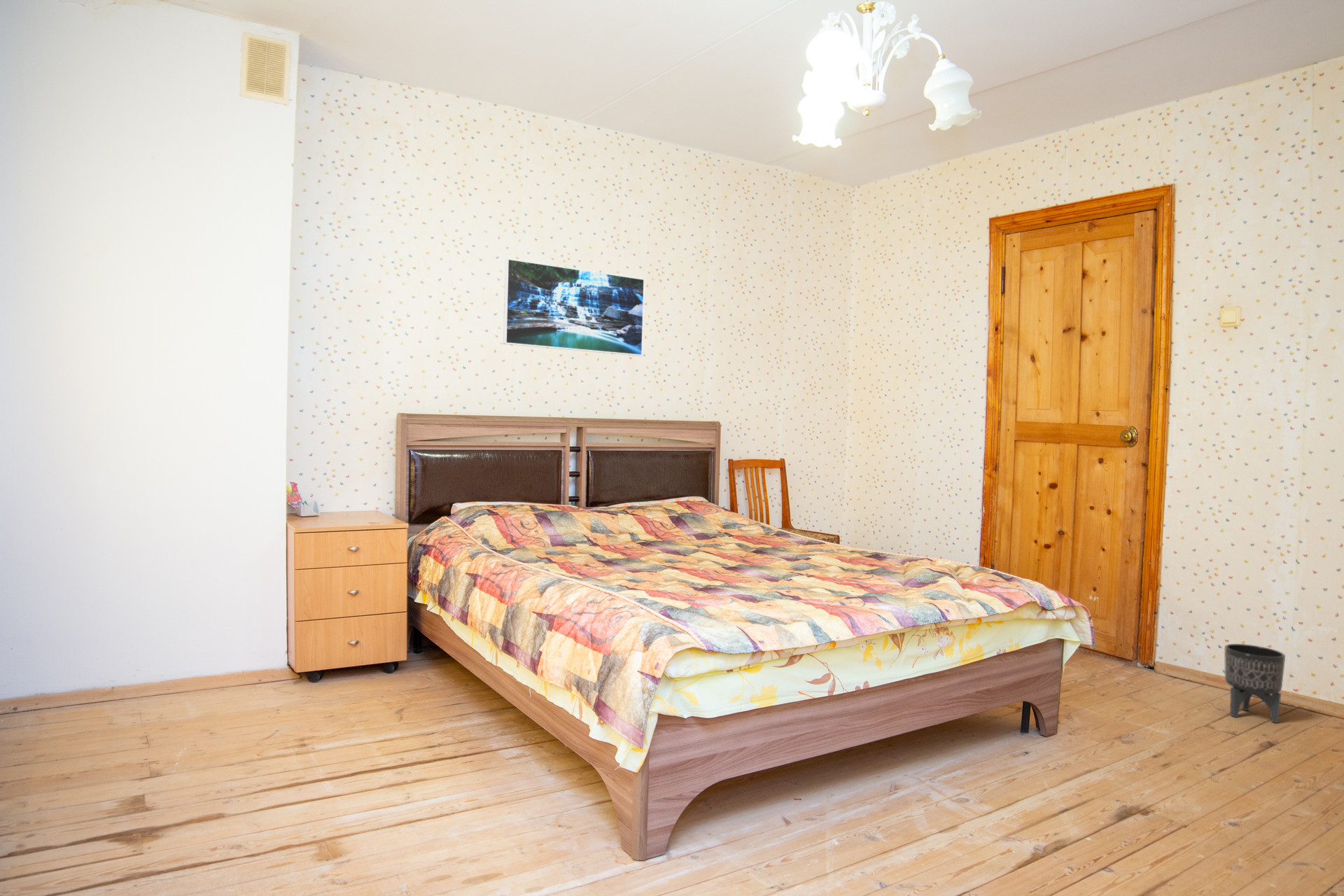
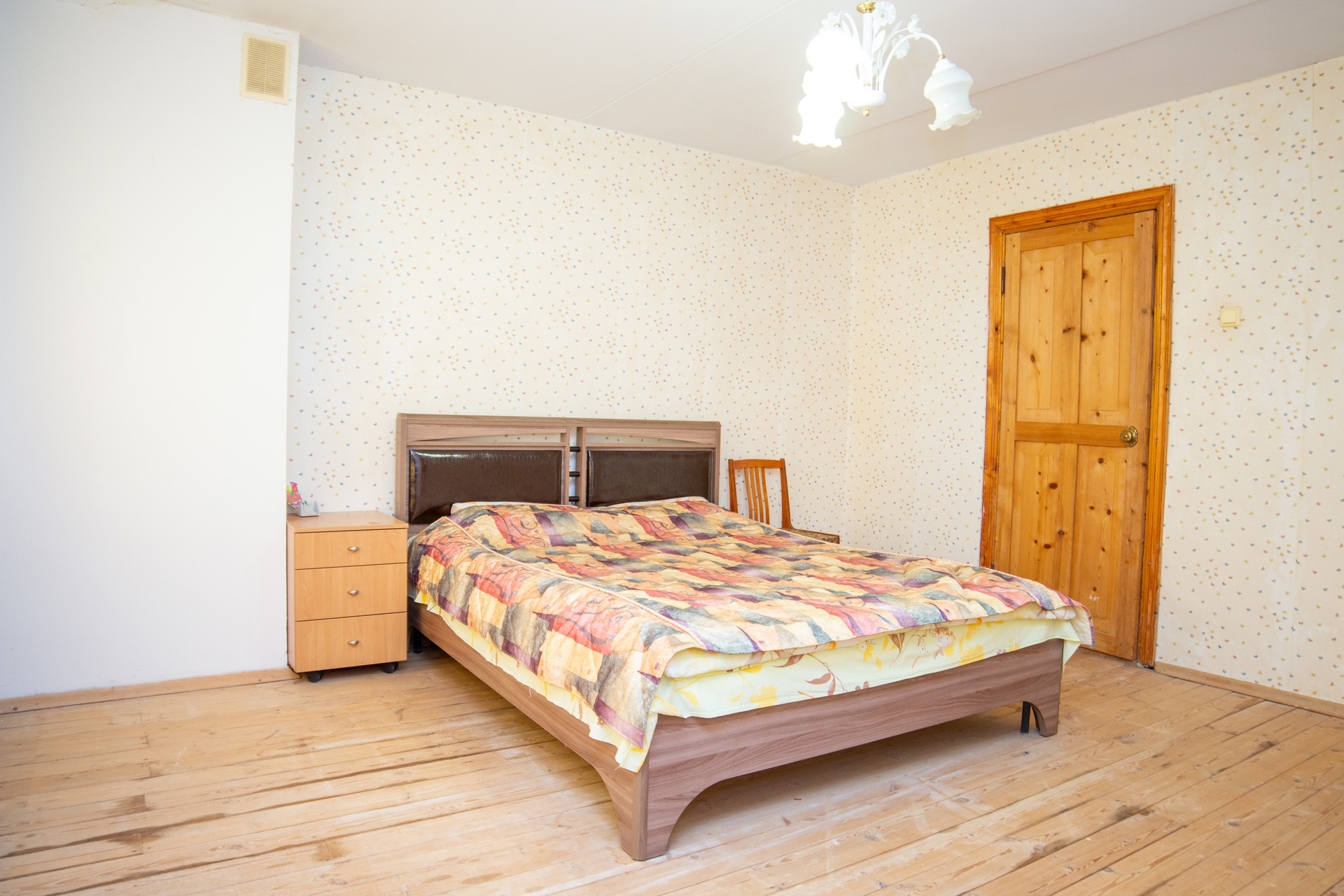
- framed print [503,258,645,356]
- planter [1224,643,1286,724]
